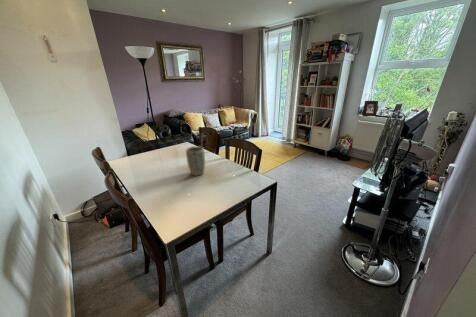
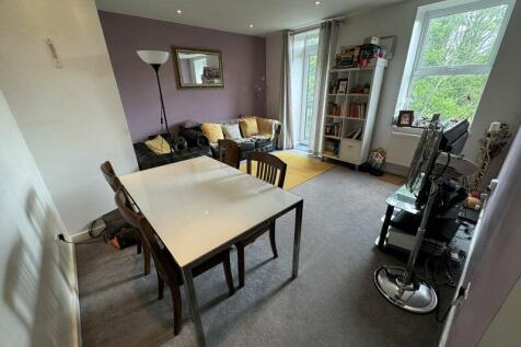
- plant pot [185,145,206,177]
